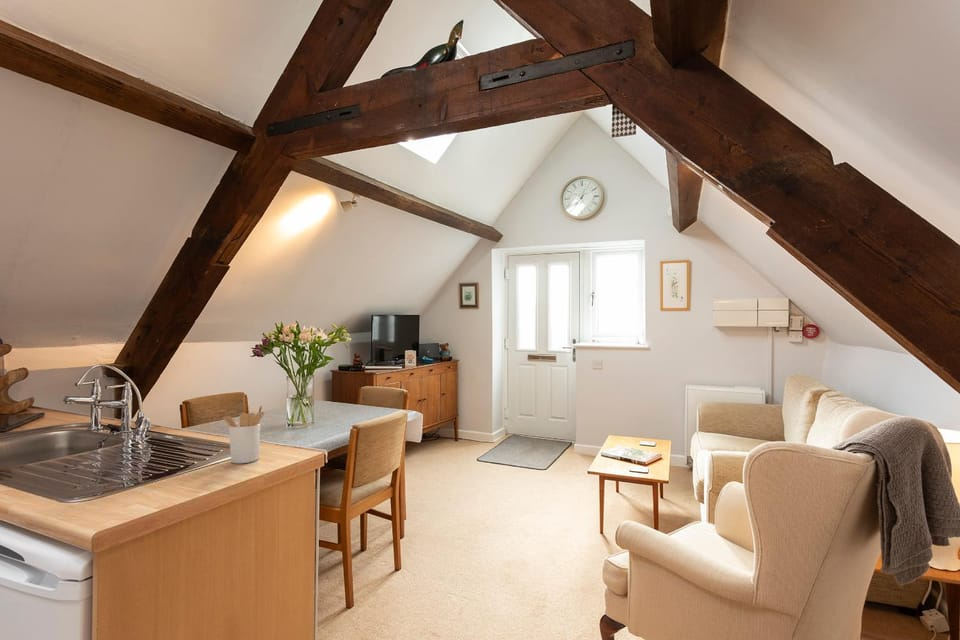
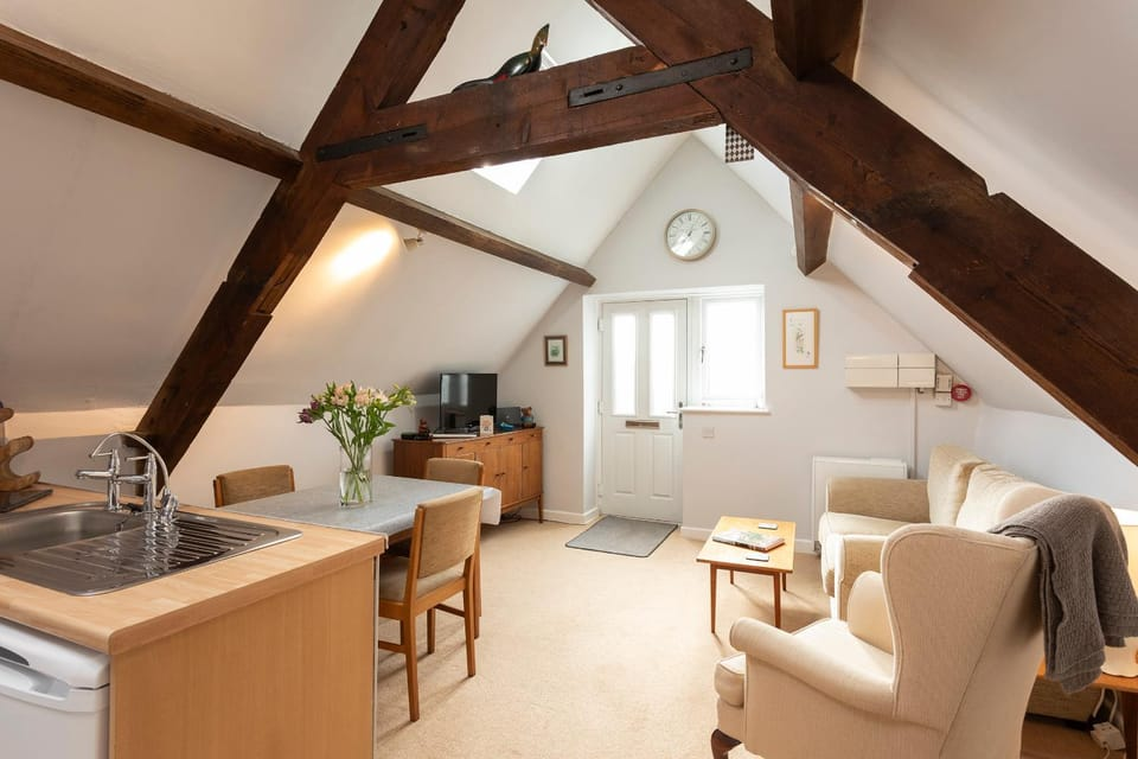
- utensil holder [222,405,265,464]
